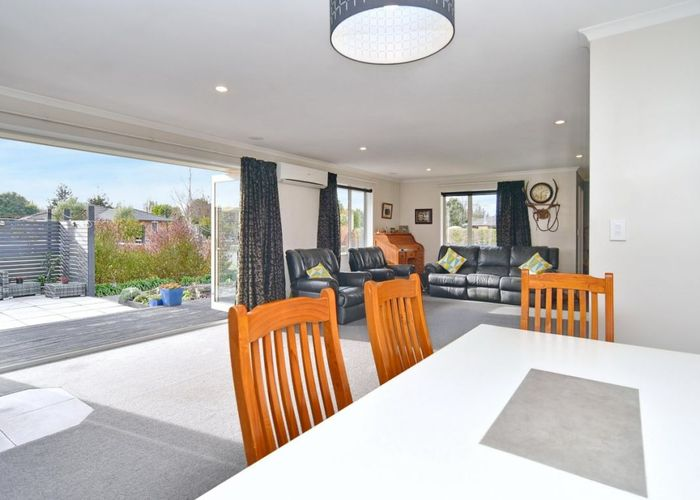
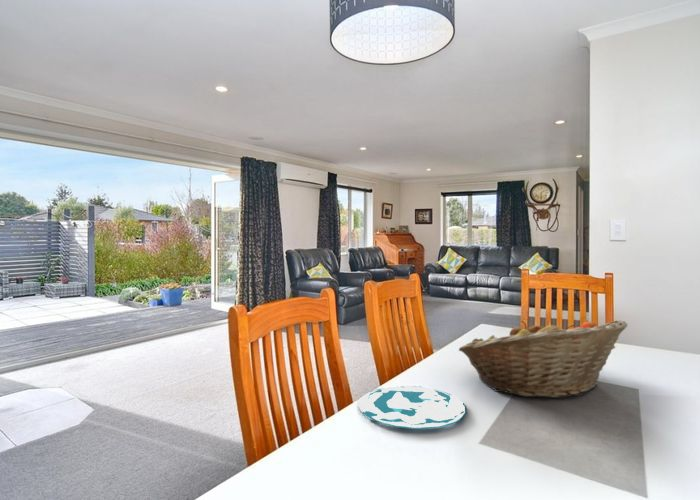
+ plate [358,385,468,430]
+ fruit basket [458,319,629,399]
